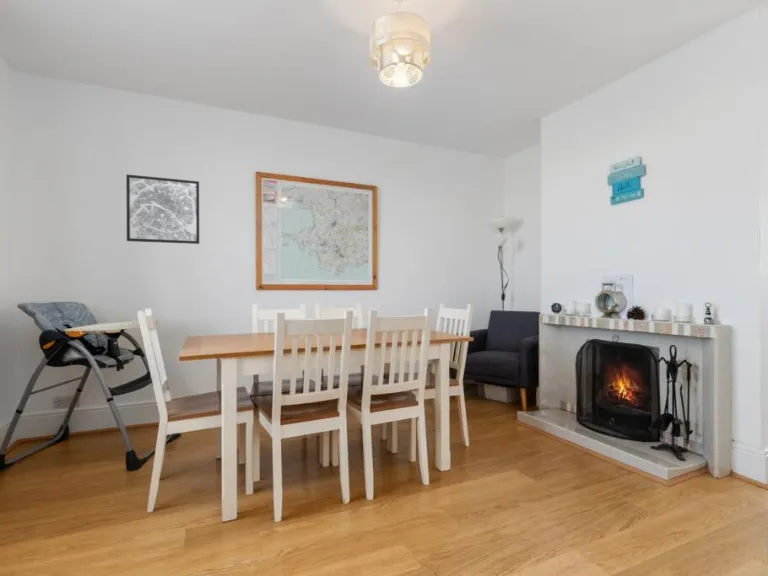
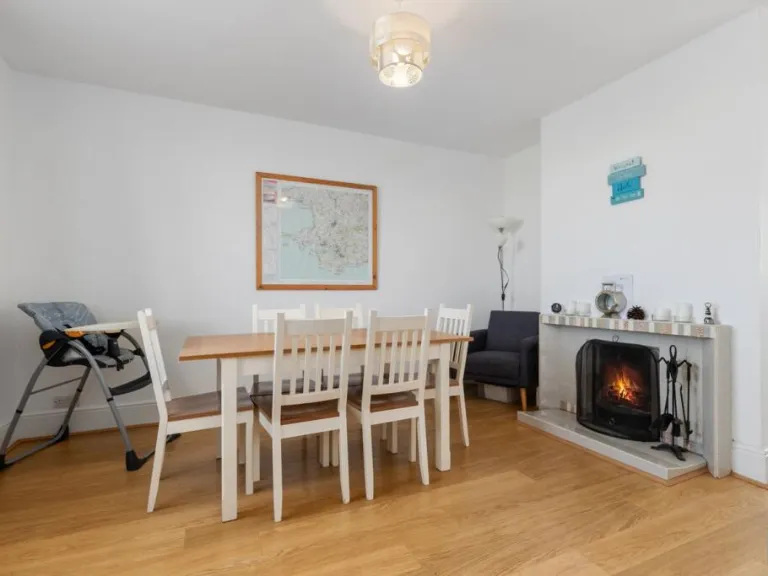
- wall art [125,173,200,245]
